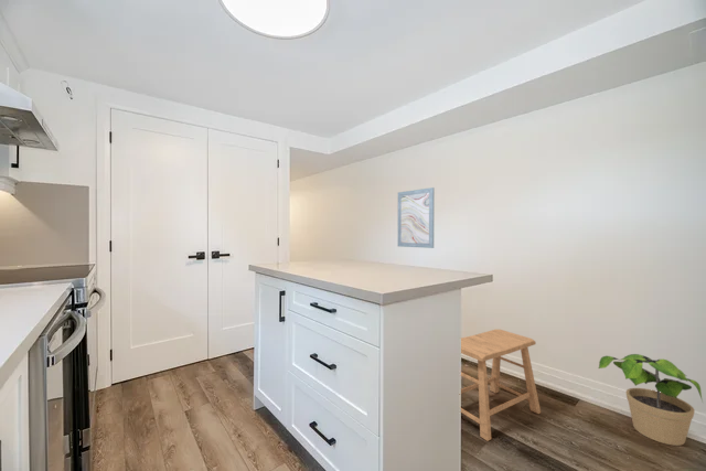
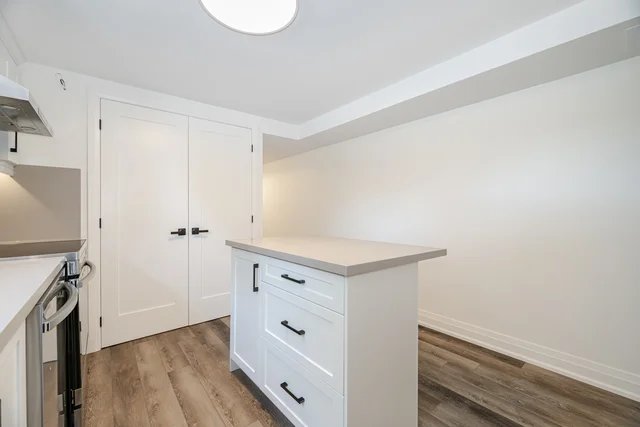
- stool [460,329,542,442]
- wall art [397,186,436,249]
- potted plant [597,353,704,447]
